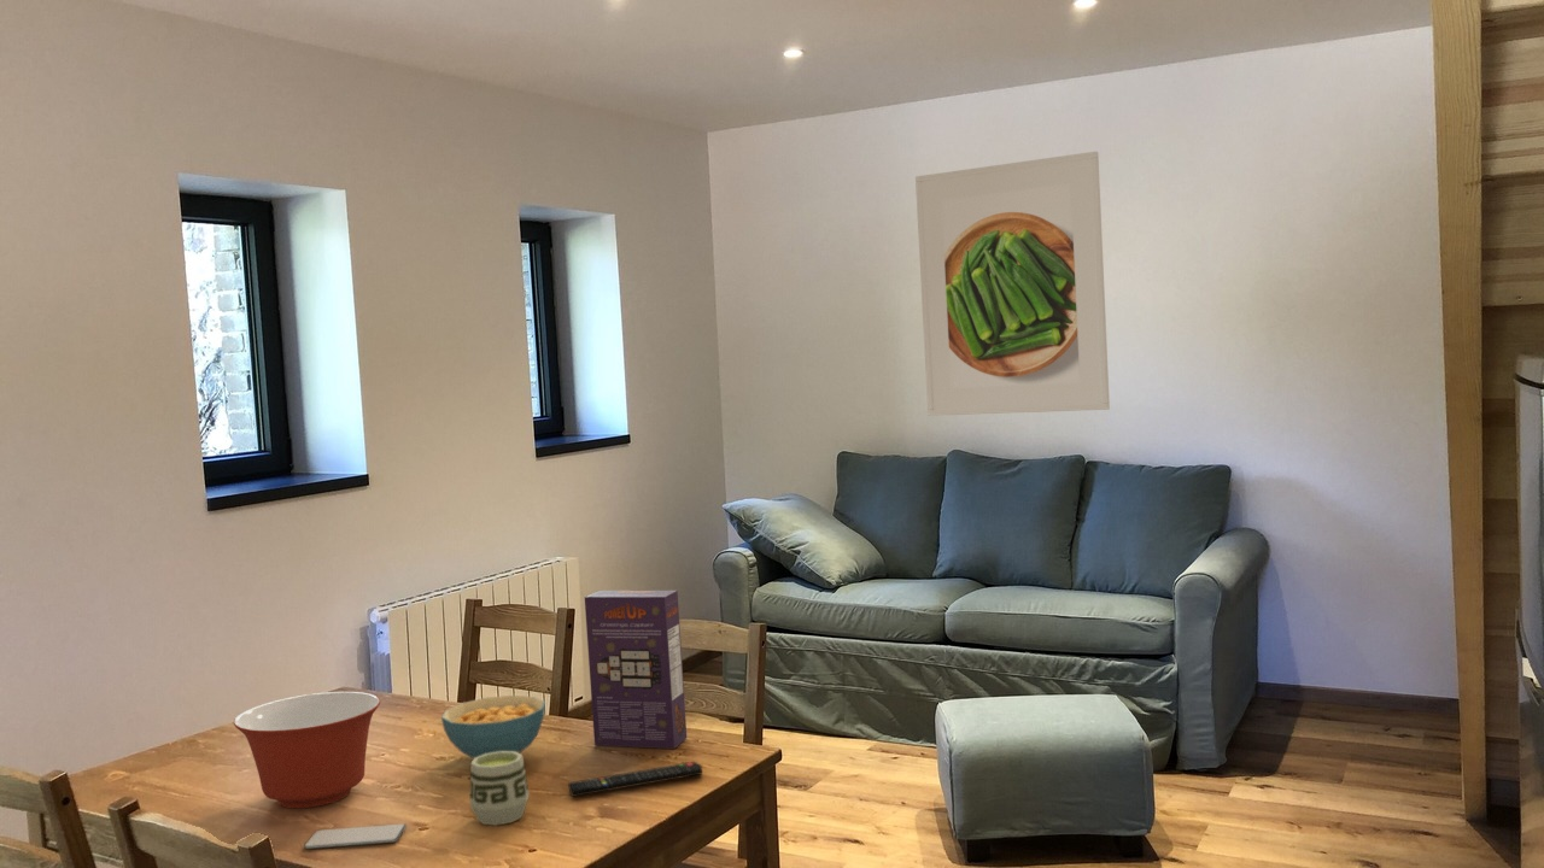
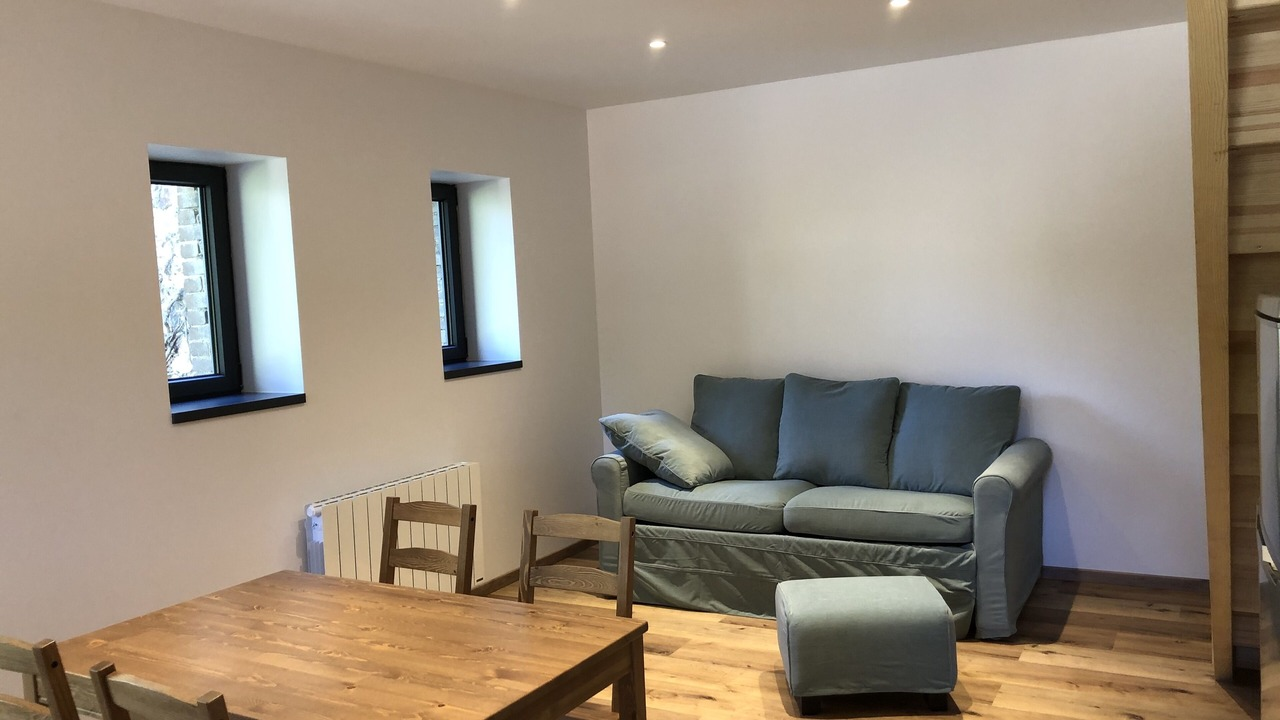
- cereal bowl [440,694,546,760]
- remote control [567,761,703,798]
- cereal box [584,590,688,750]
- smartphone [303,822,408,850]
- cup [468,751,531,826]
- mixing bowl [233,691,381,809]
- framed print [914,151,1111,417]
